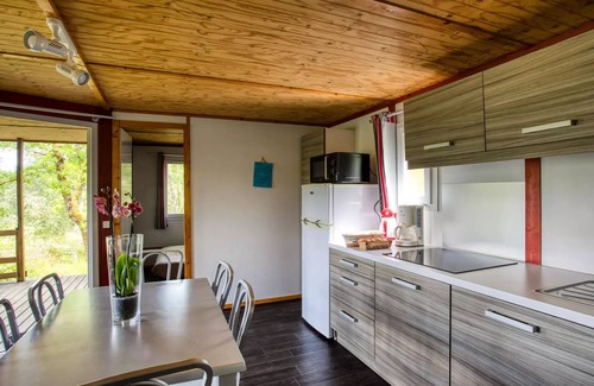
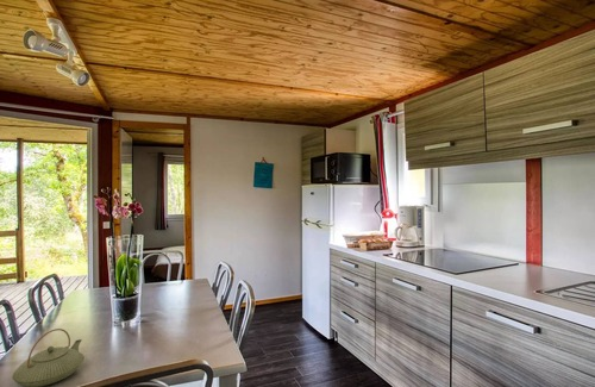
+ teapot [11,327,86,387]
